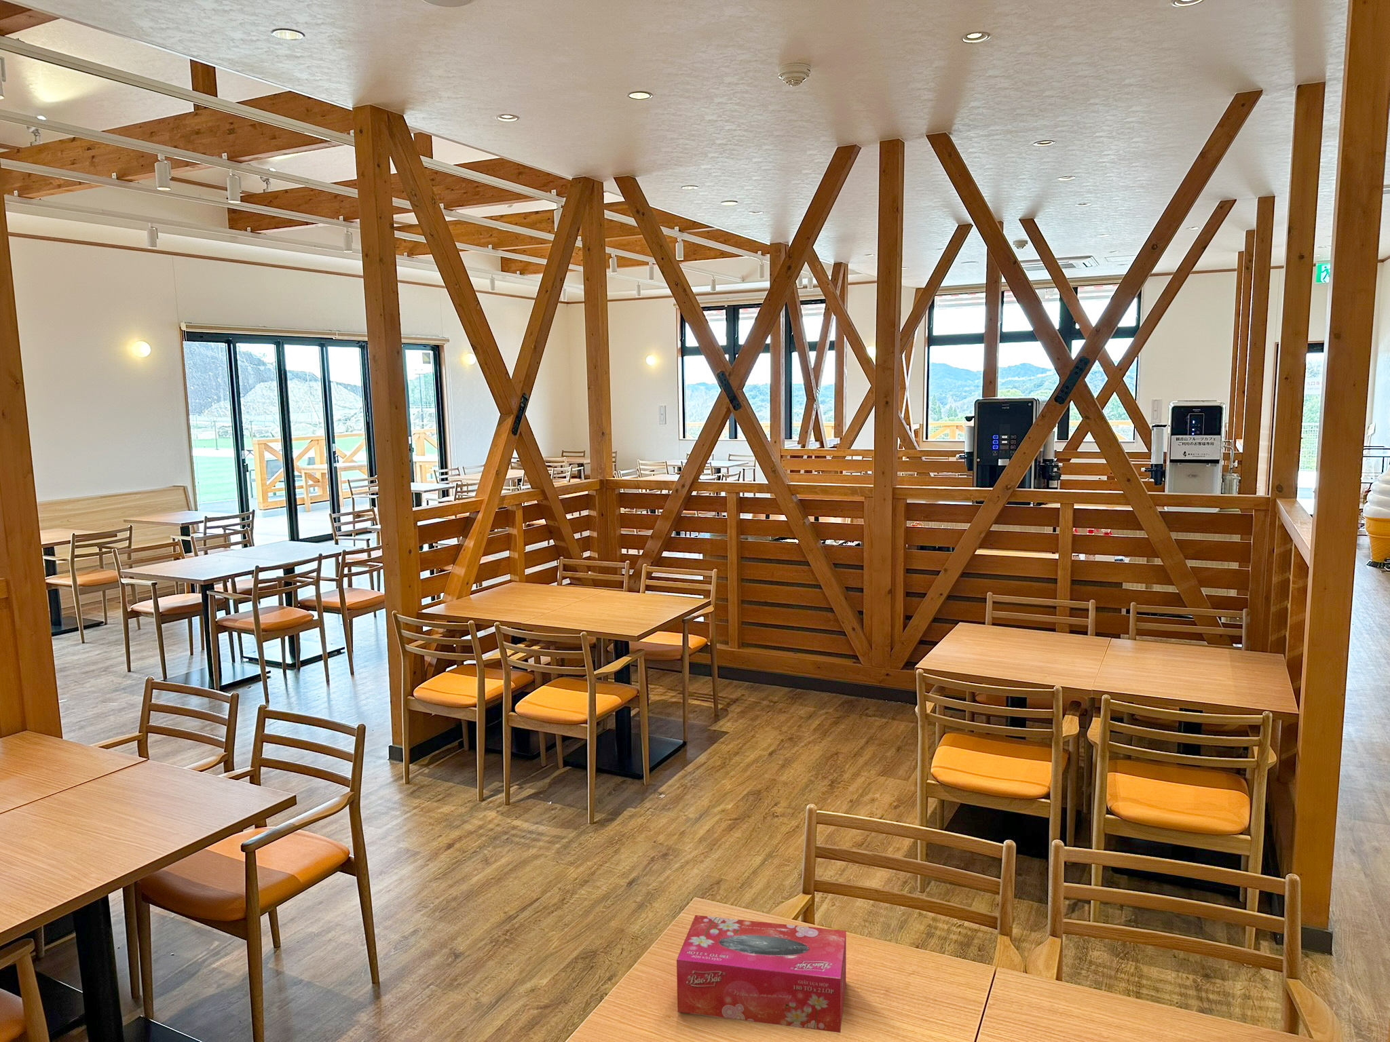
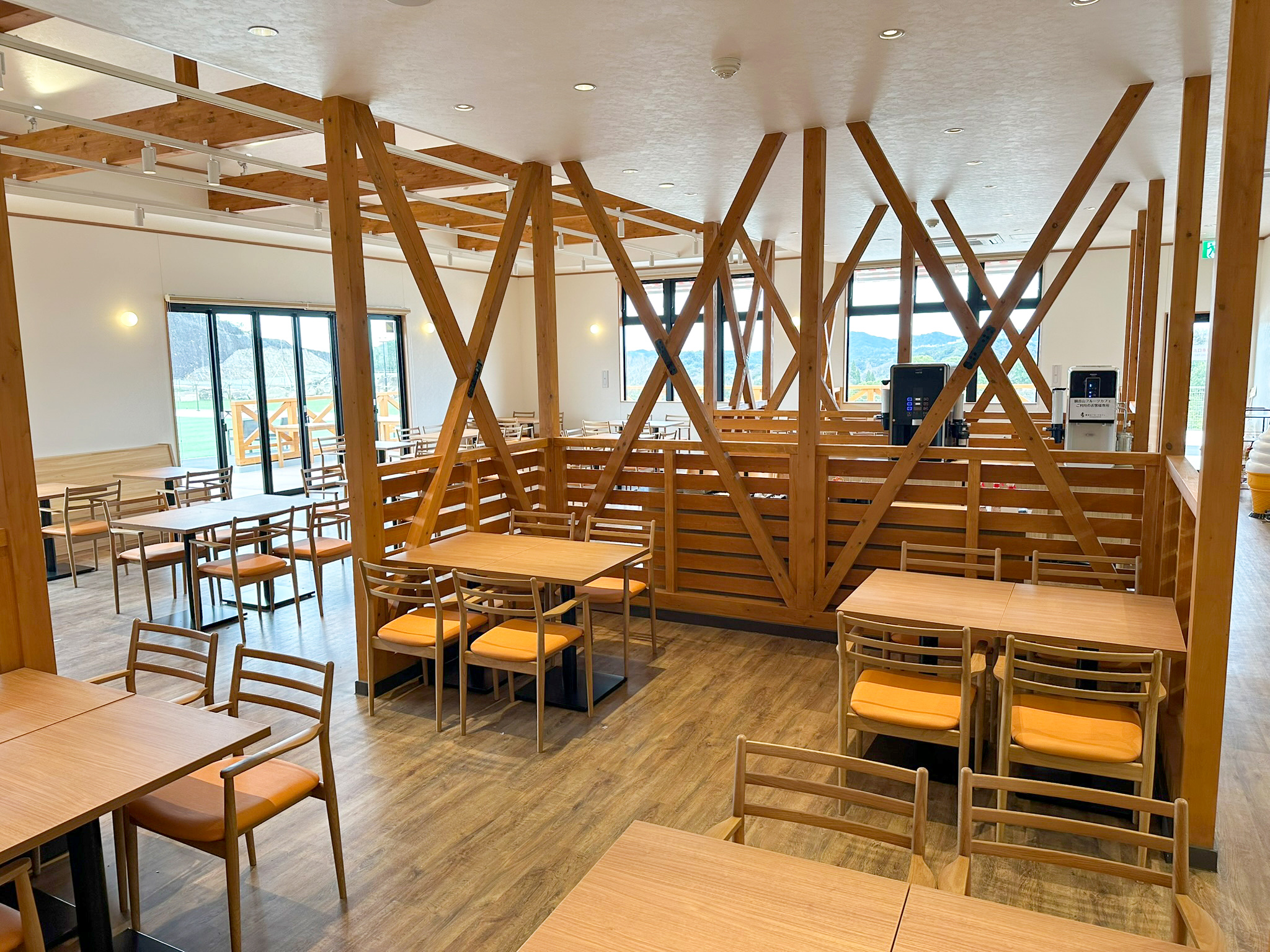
- tissue box [676,914,846,1033]
